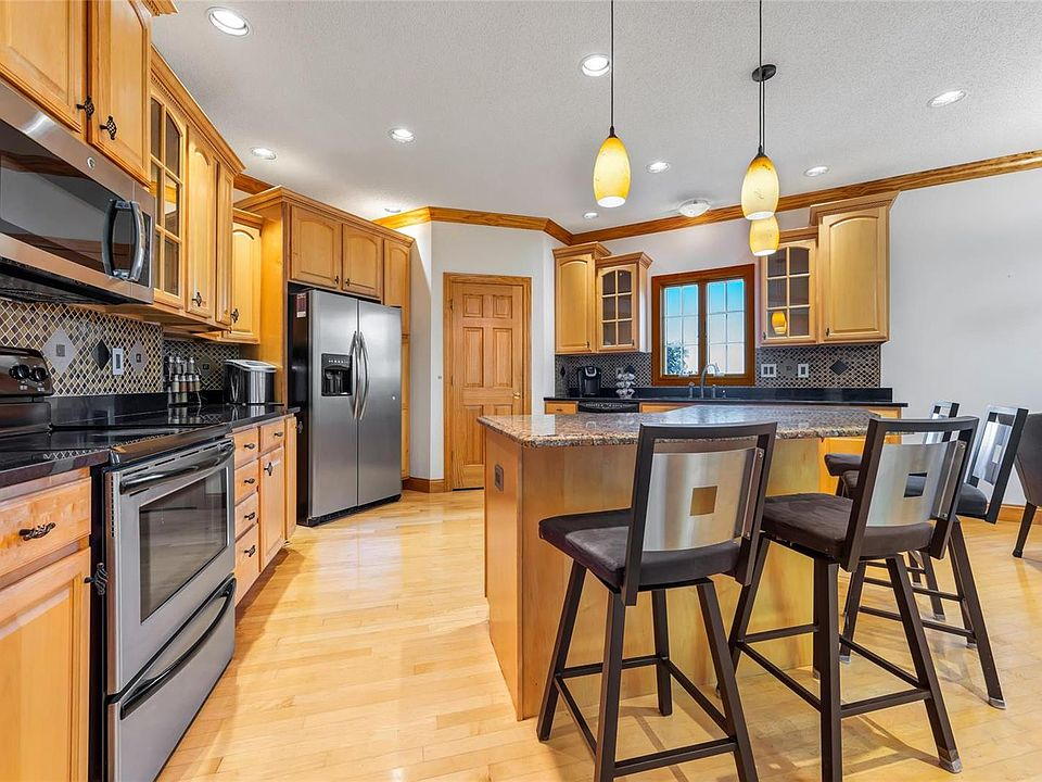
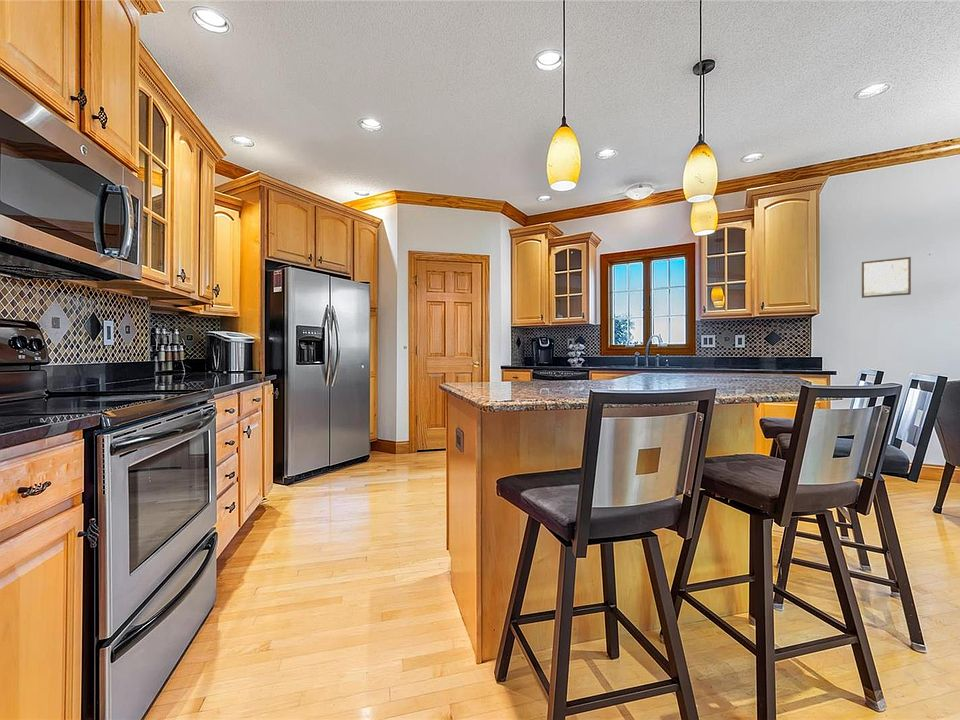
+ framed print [861,256,912,299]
